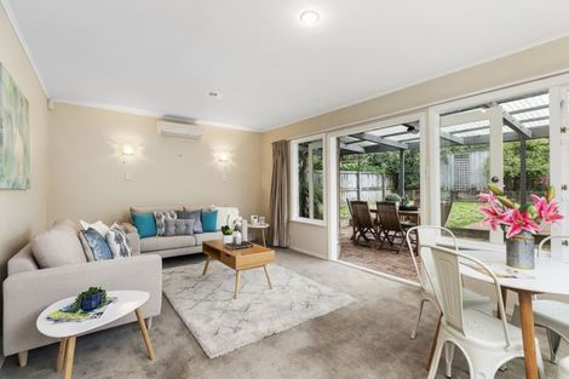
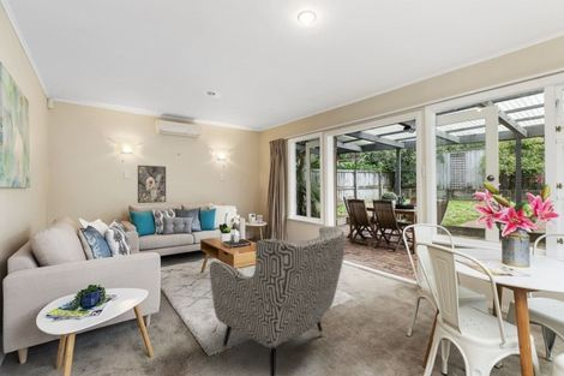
+ armchair [209,225,346,376]
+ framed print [137,165,167,204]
